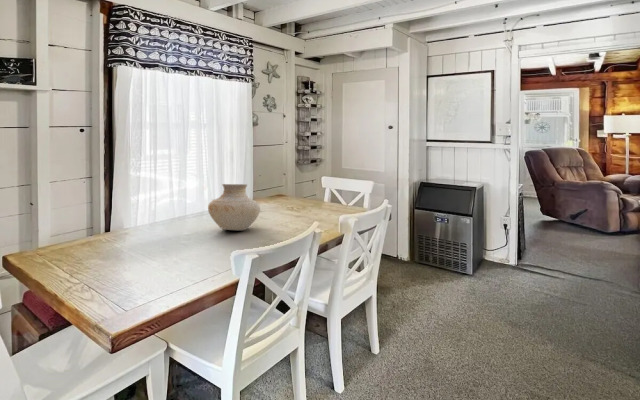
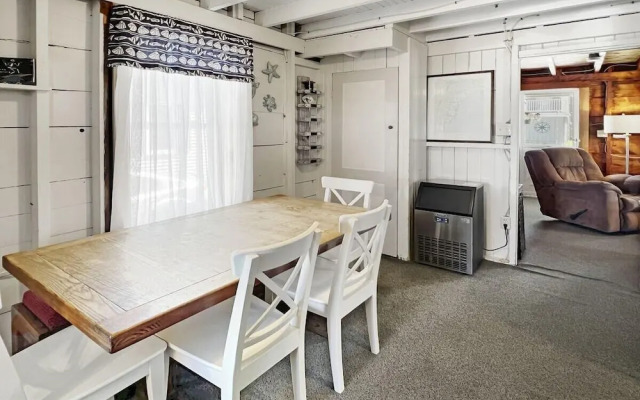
- vase [207,183,261,231]
